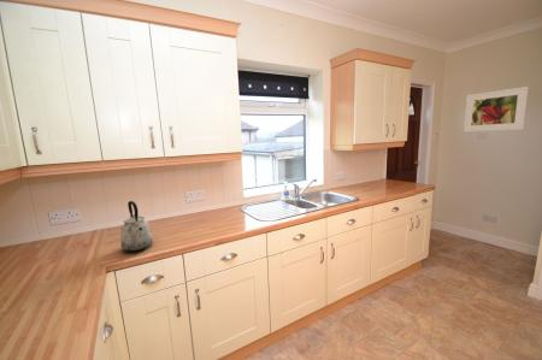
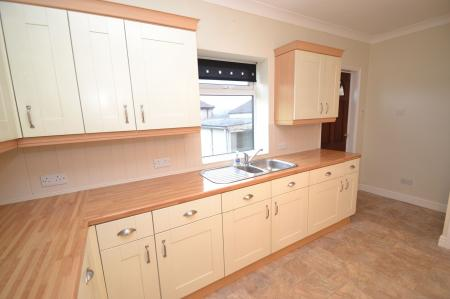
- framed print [463,85,530,132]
- kettle [119,200,154,253]
